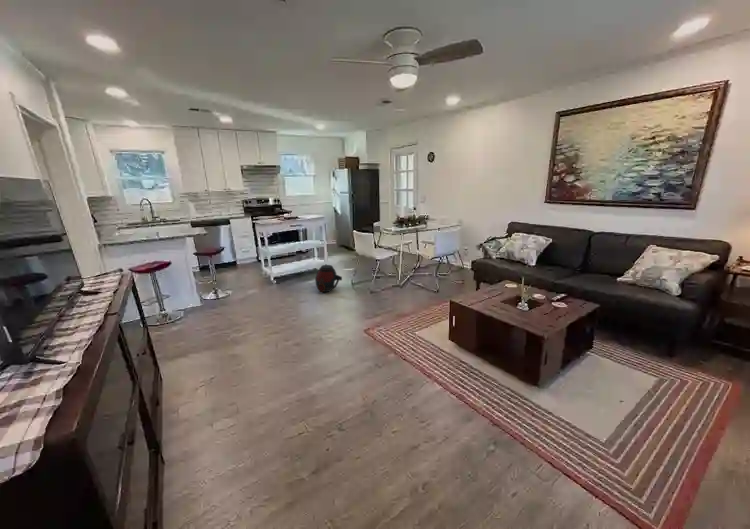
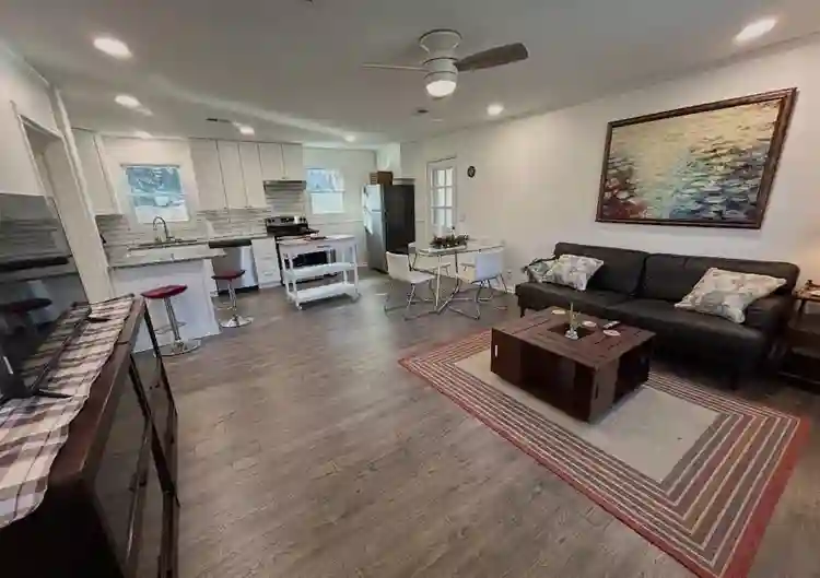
- helmet [314,264,343,293]
